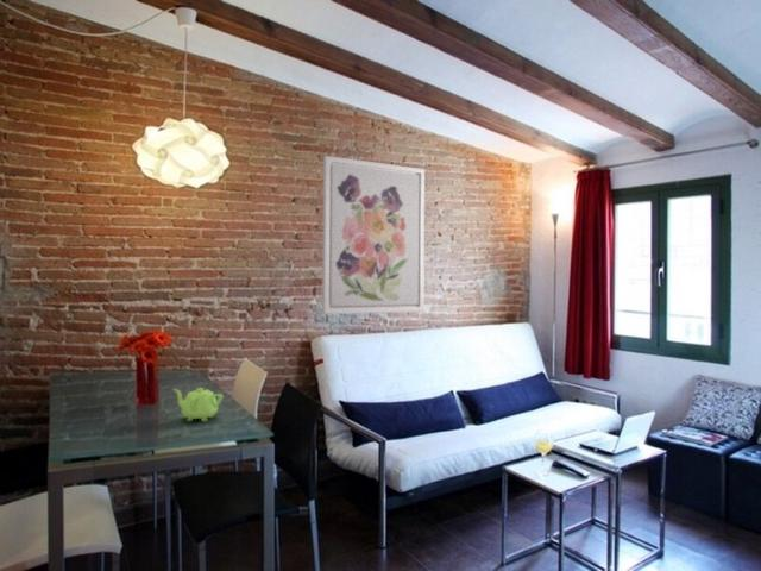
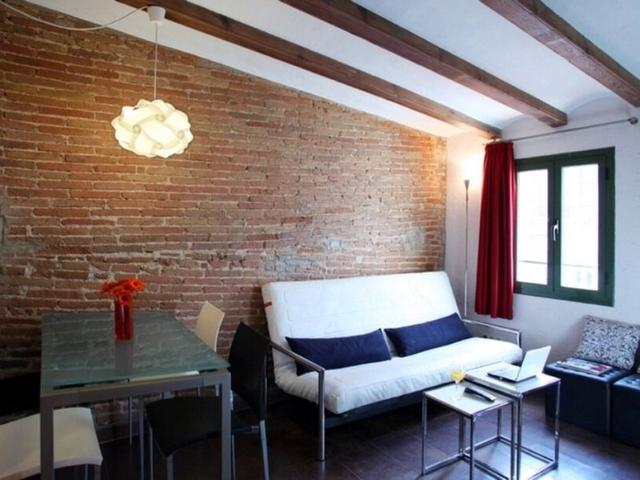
- wall art [321,155,426,315]
- teapot [172,387,224,422]
